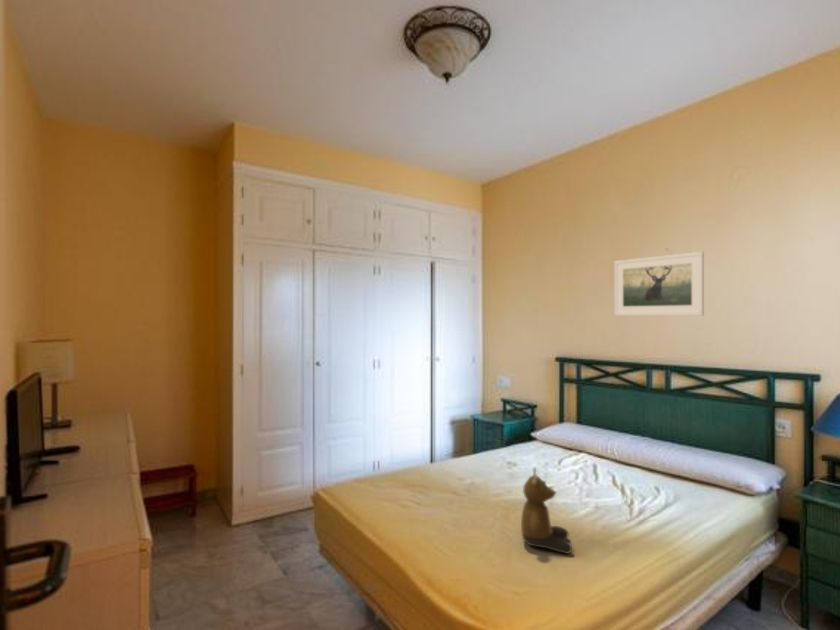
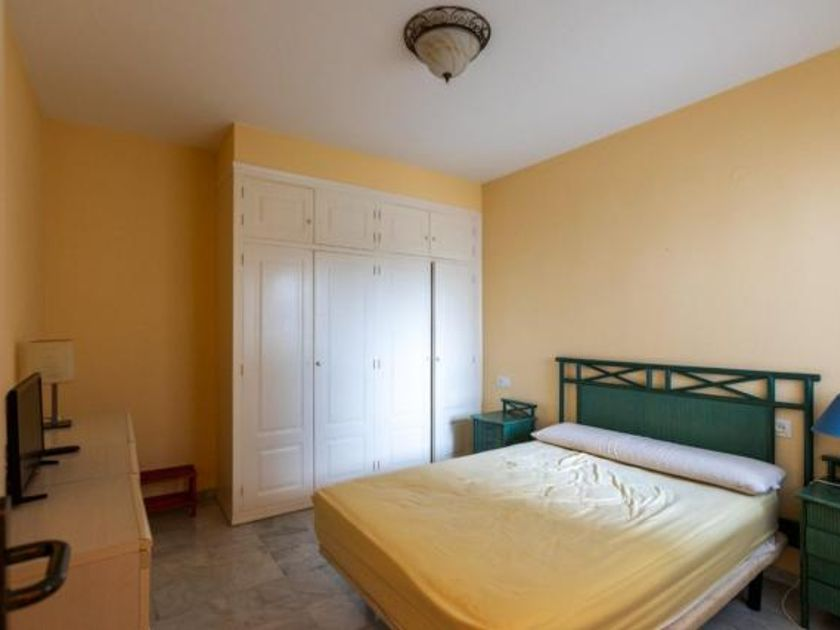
- bear [520,466,573,555]
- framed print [613,250,705,317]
